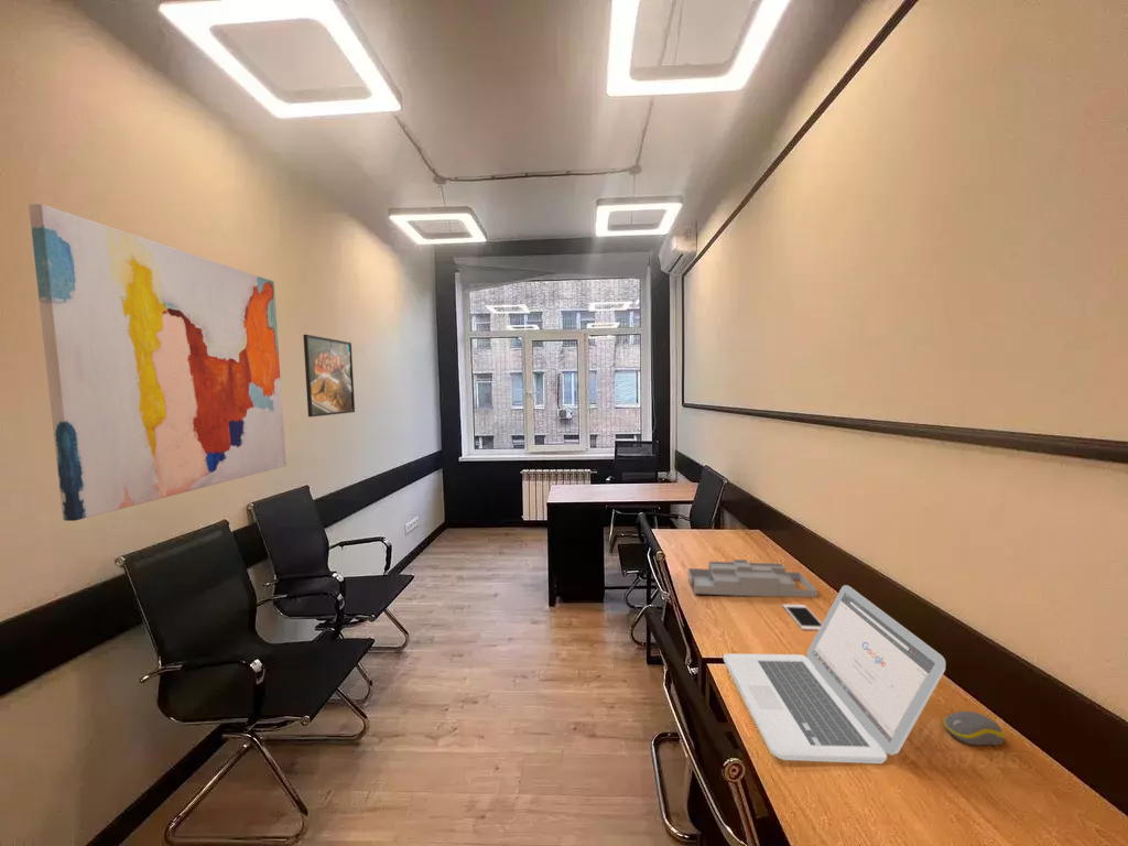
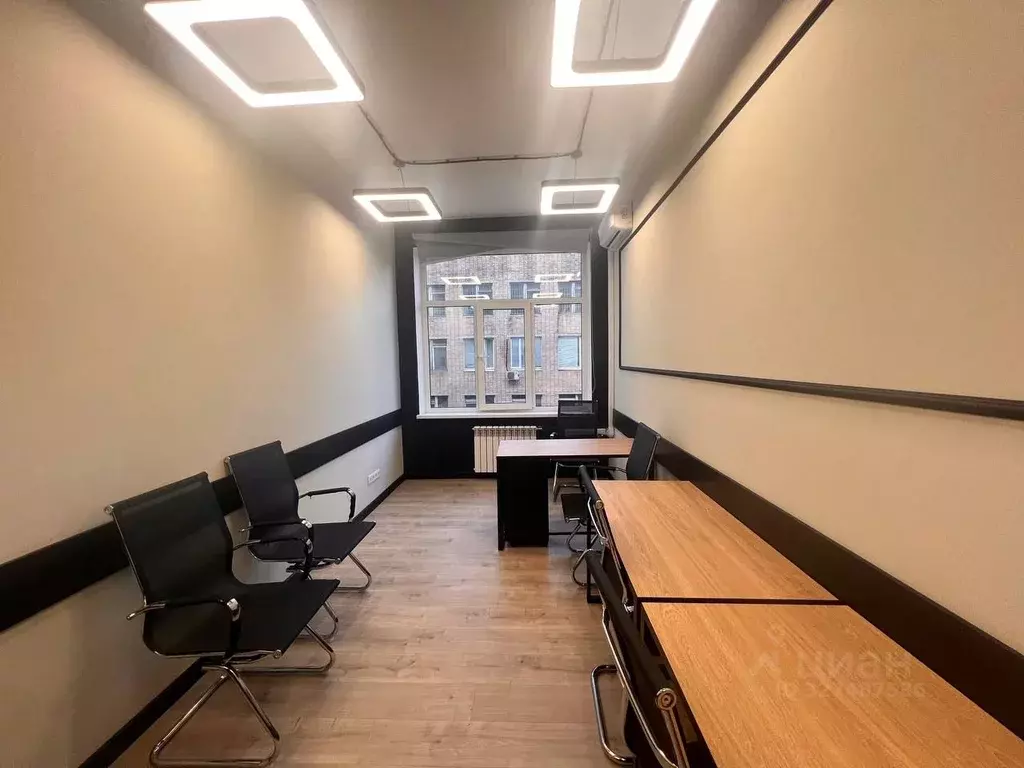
- desk organizer [687,558,818,598]
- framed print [302,334,356,417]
- computer mouse [943,709,1006,747]
- wall art [28,203,288,522]
- laptop [723,584,946,764]
- cell phone [782,604,823,631]
